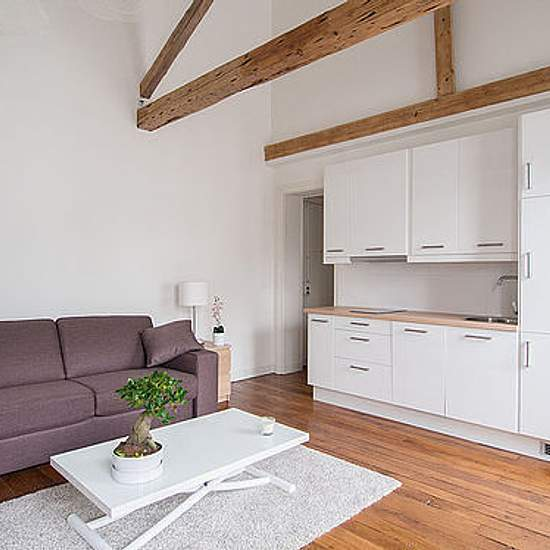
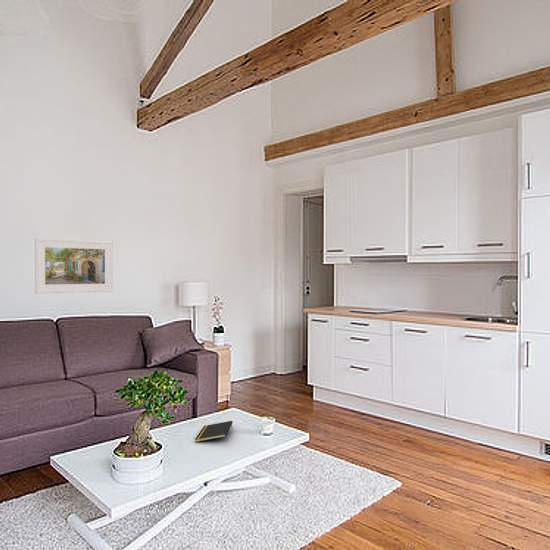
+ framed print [34,237,114,295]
+ notepad [194,420,234,443]
